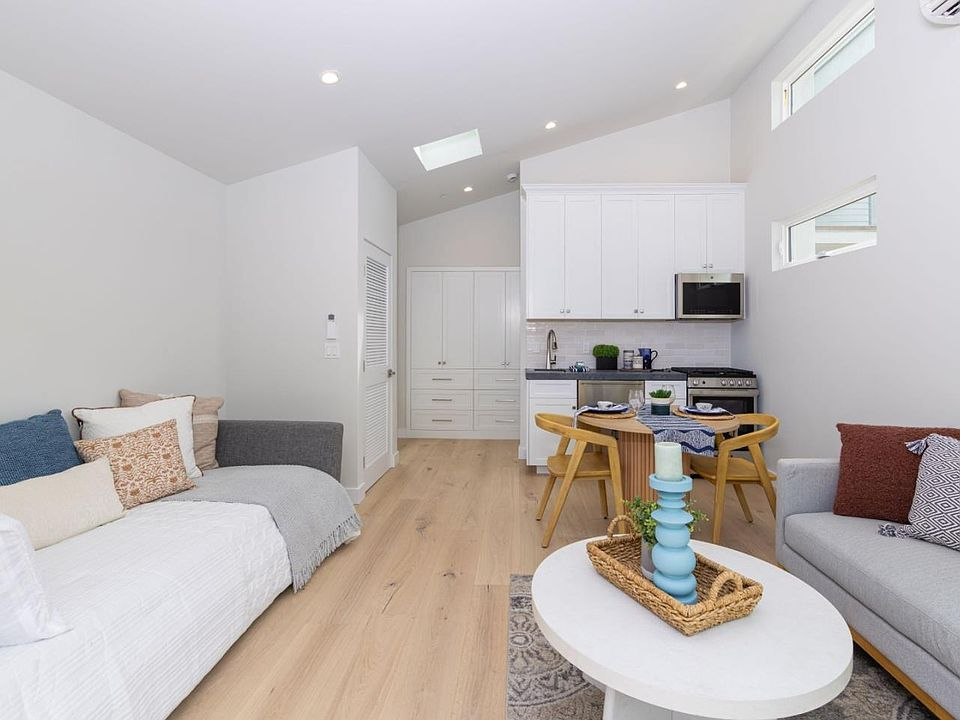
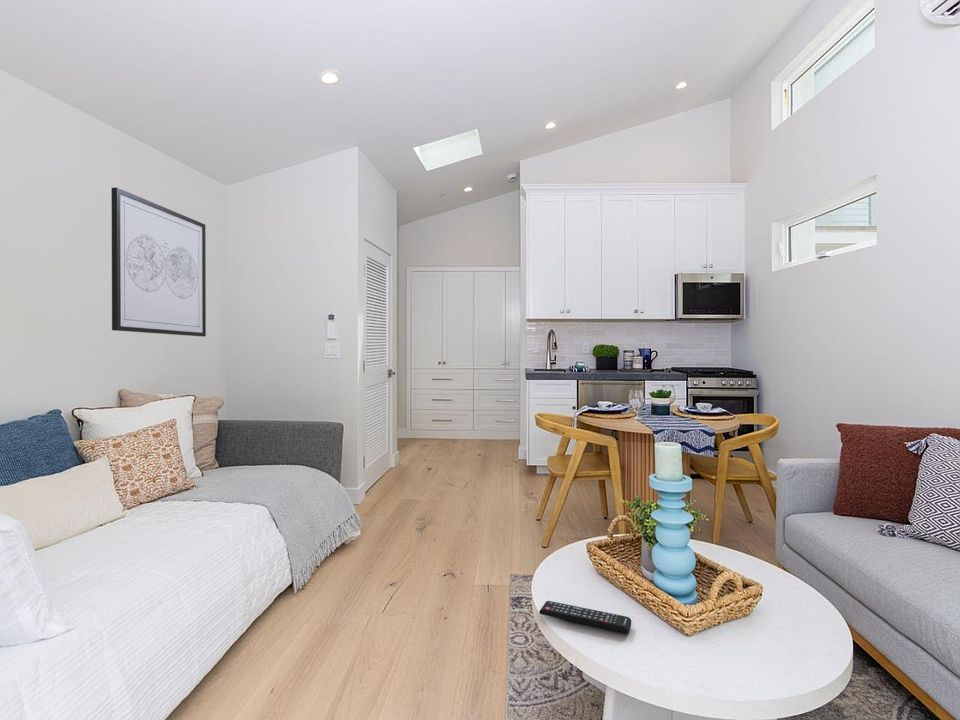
+ remote control [538,600,632,634]
+ wall art [111,187,207,338]
